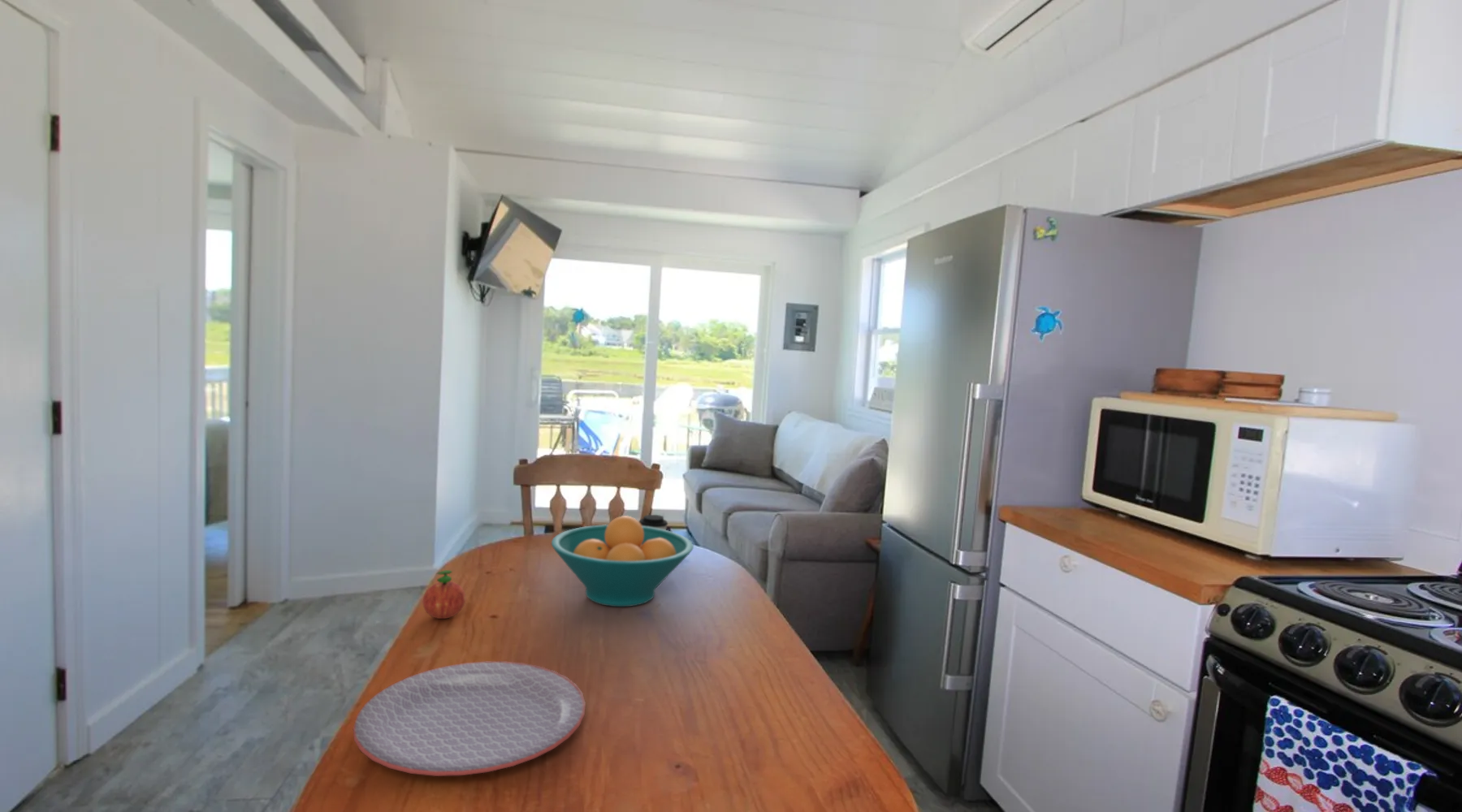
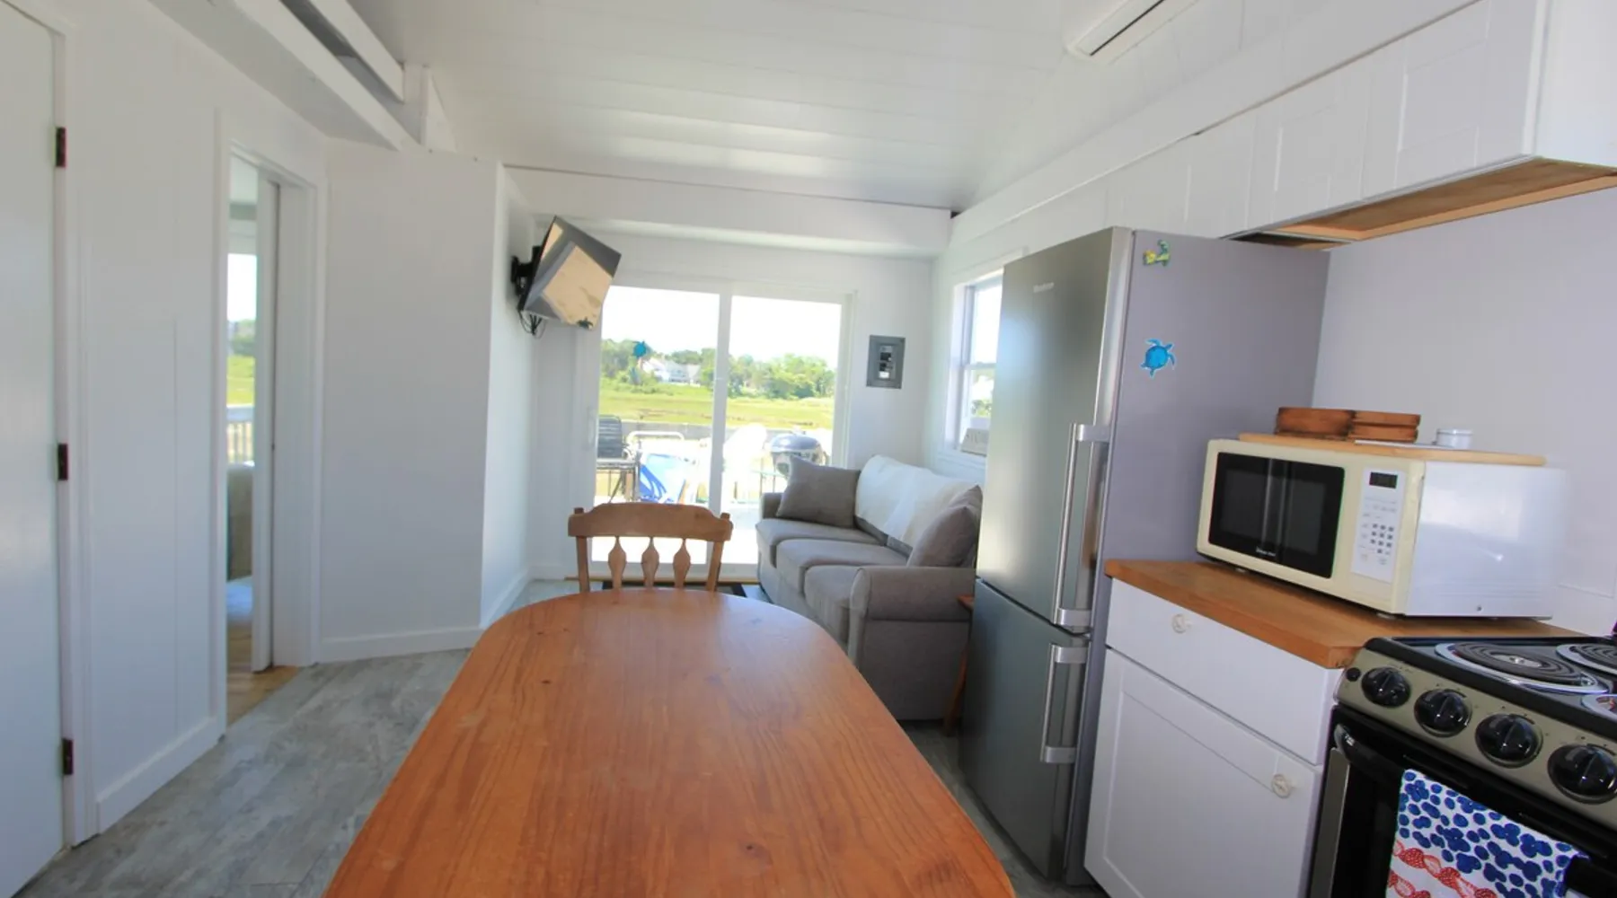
- plate [353,661,586,777]
- fruit bowl [551,515,694,607]
- apple [422,569,467,620]
- coffee cup [638,514,668,530]
